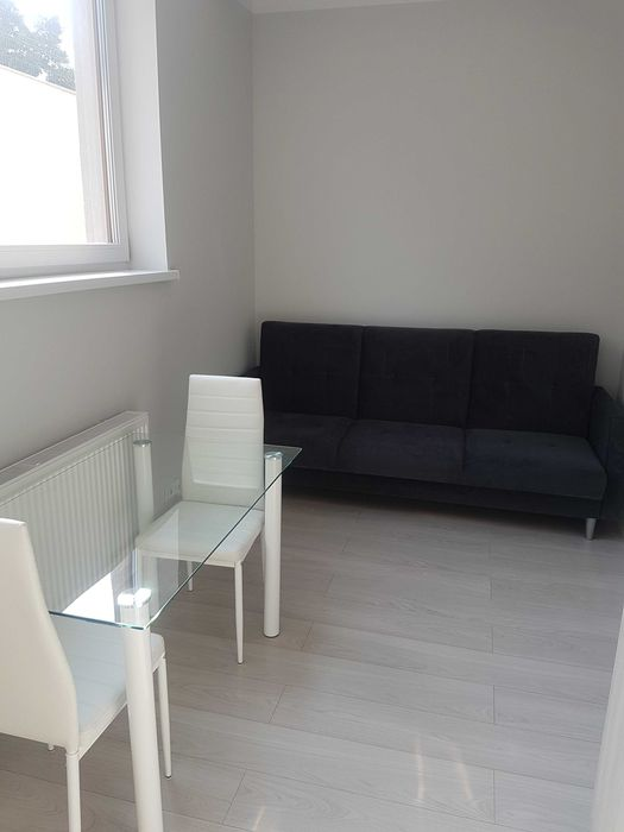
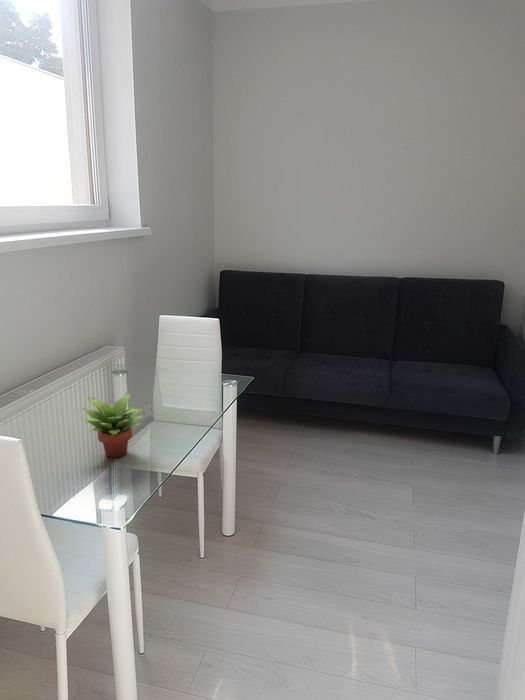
+ succulent plant [81,392,144,459]
